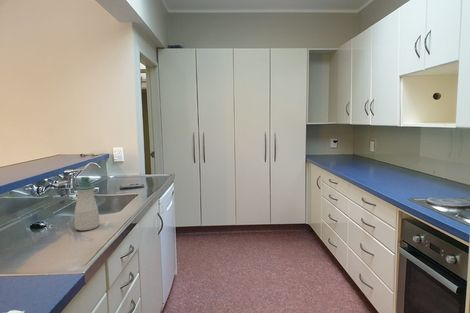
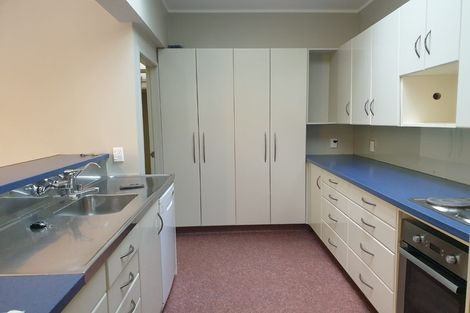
- soap bottle [74,176,100,231]
